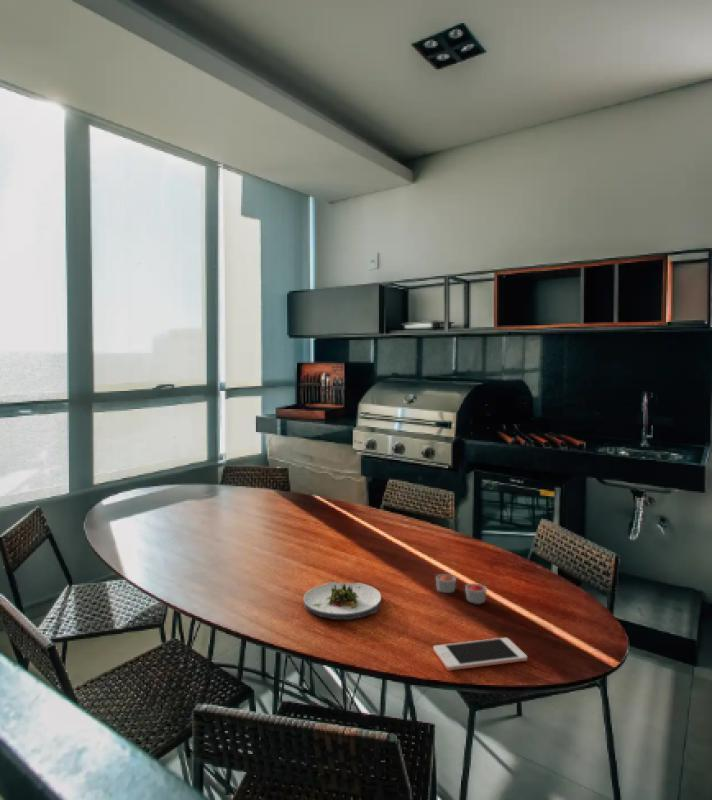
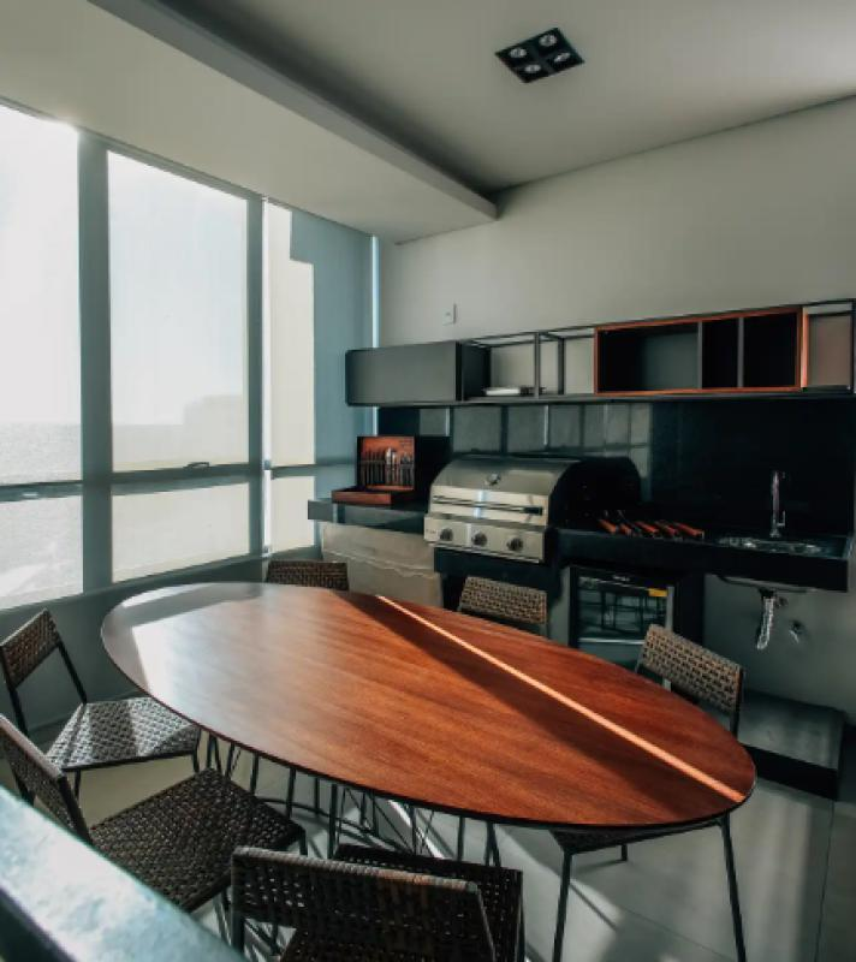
- salad plate [303,581,382,620]
- candle [435,573,488,605]
- cell phone [432,637,528,671]
